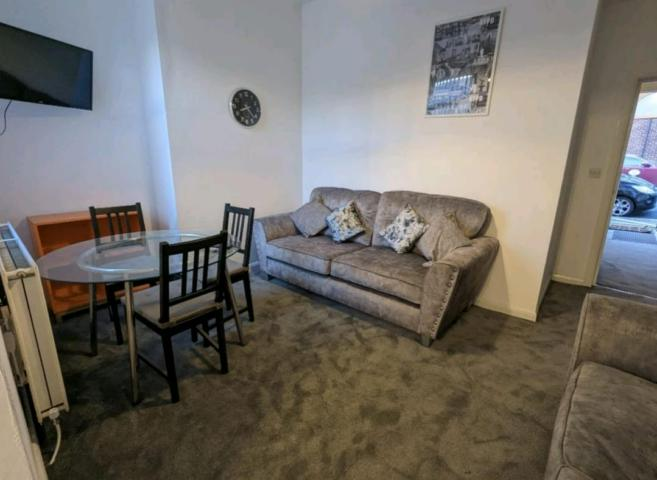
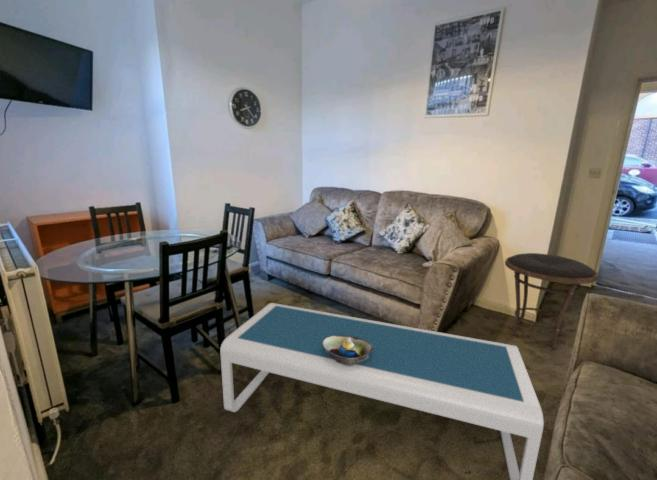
+ coffee table [219,302,545,480]
+ decorative bowl [322,335,373,366]
+ side table [504,252,599,350]
